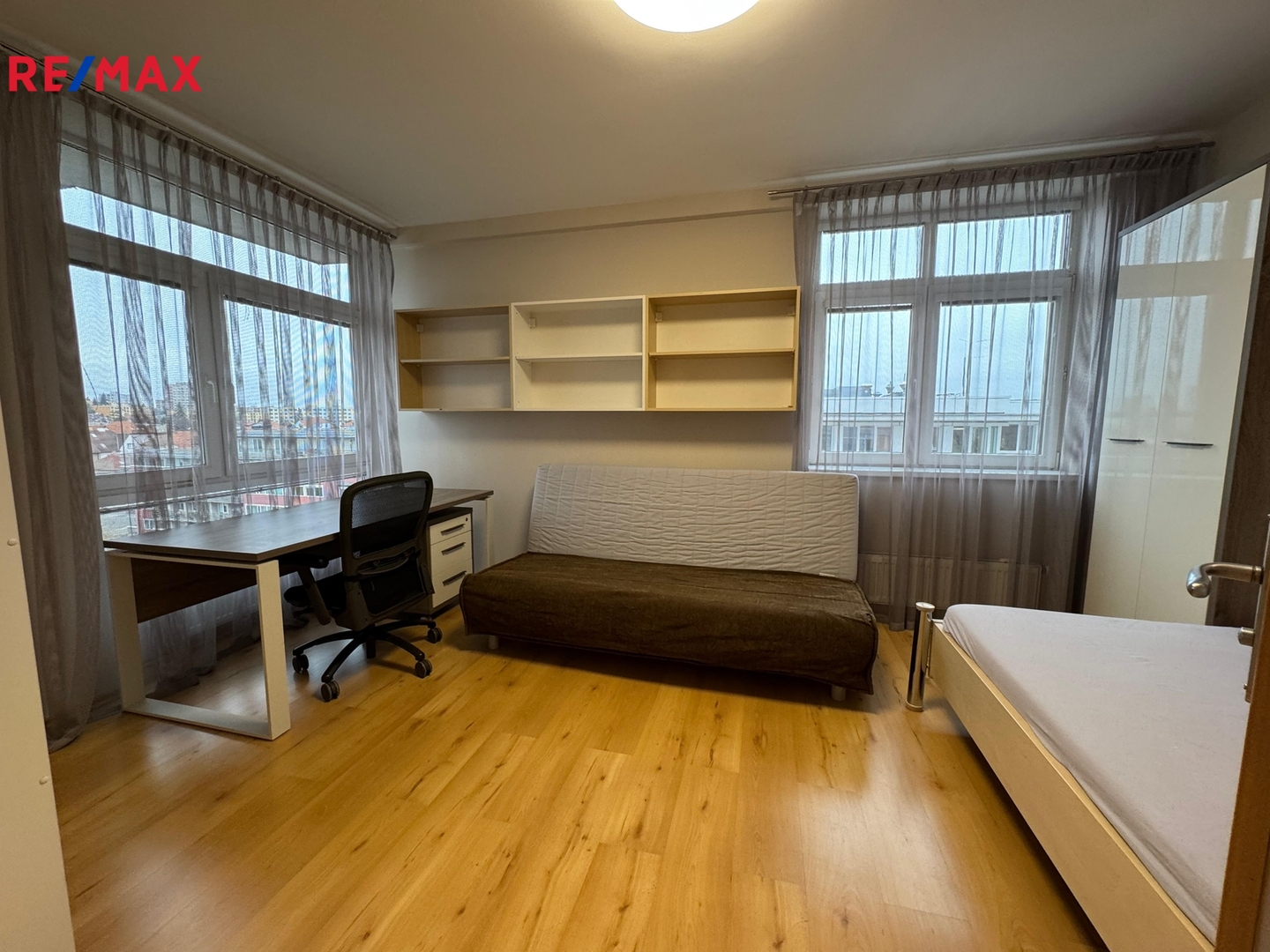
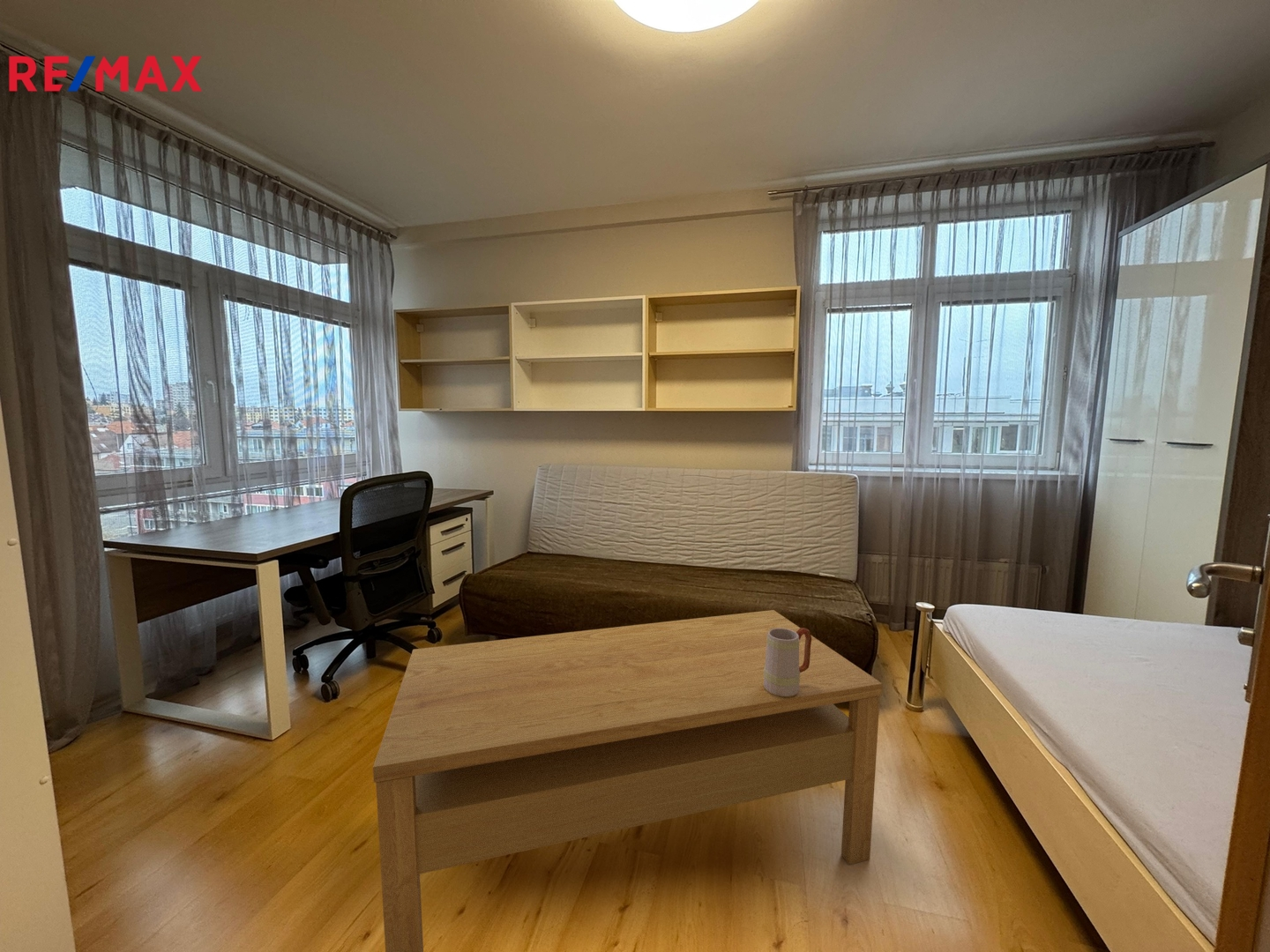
+ mug [764,627,811,697]
+ coffee table [372,609,884,952]
